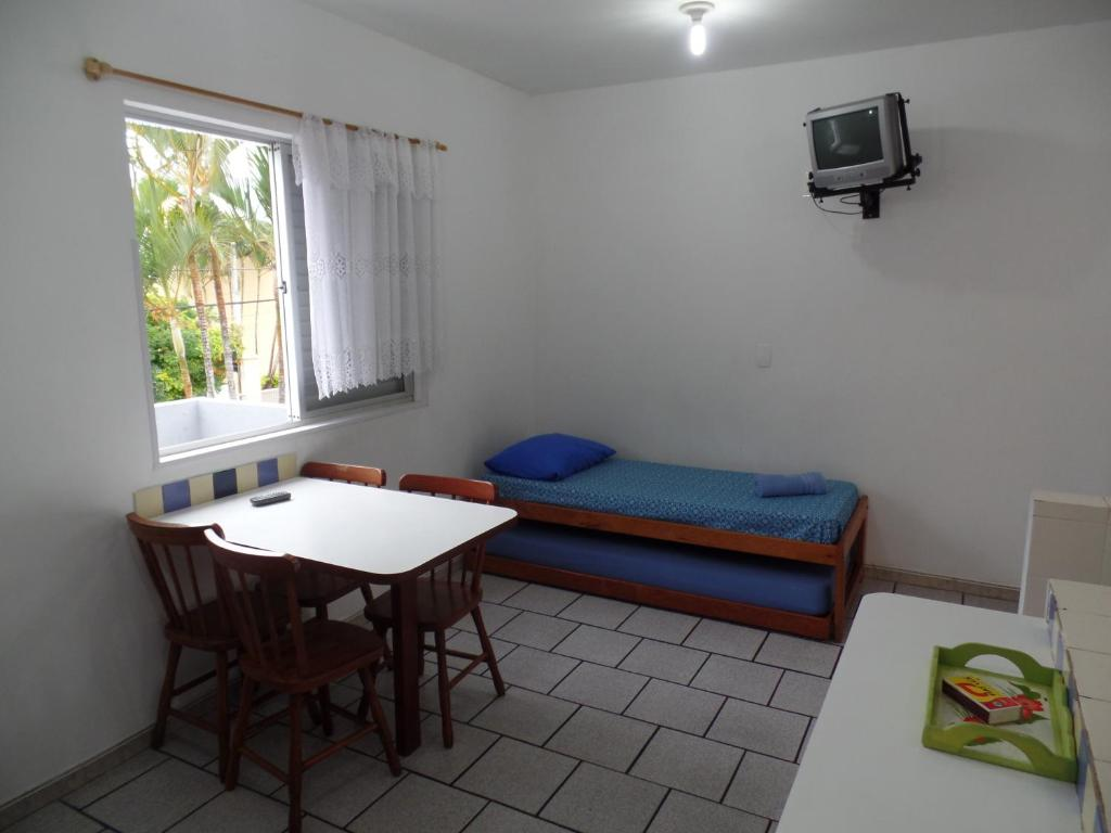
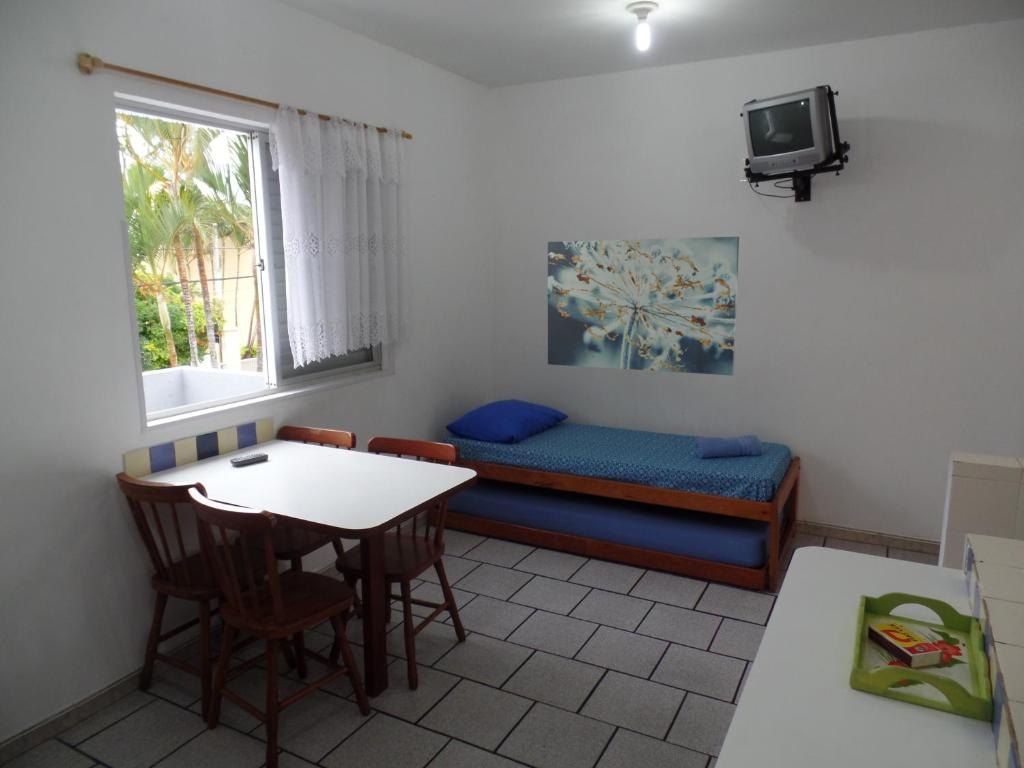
+ wall art [547,236,740,376]
